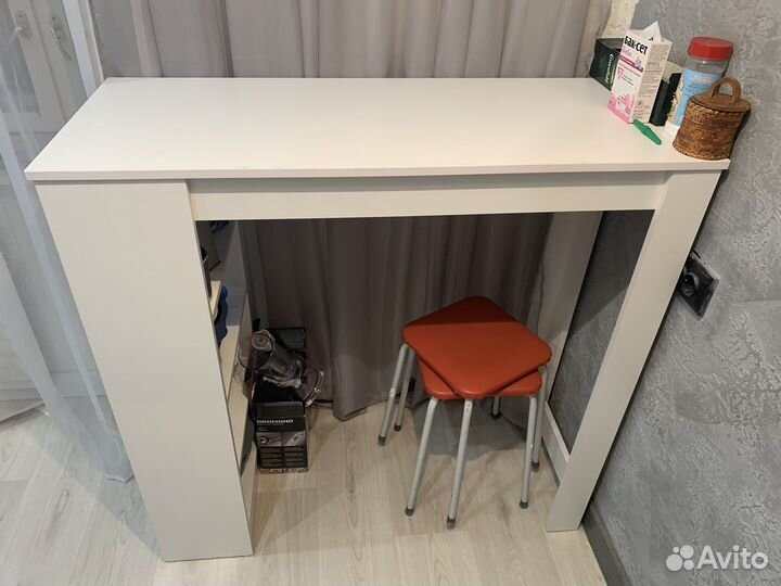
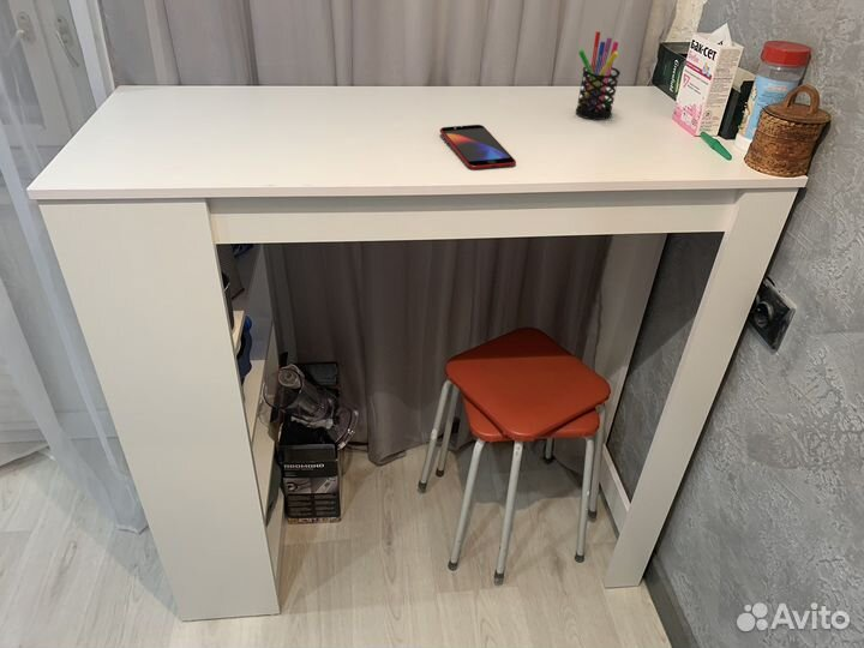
+ pen holder [575,30,622,121]
+ smartphone [439,124,517,170]
